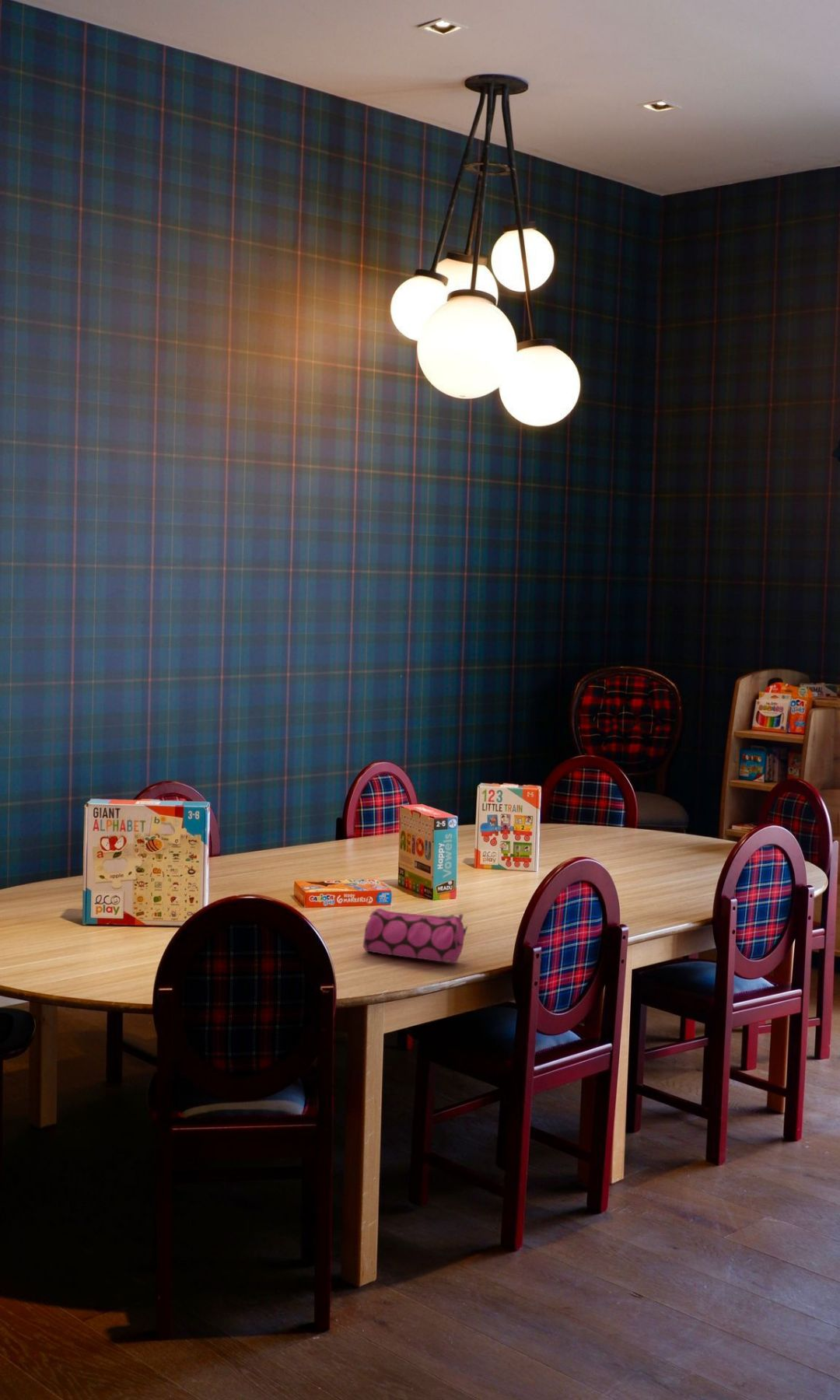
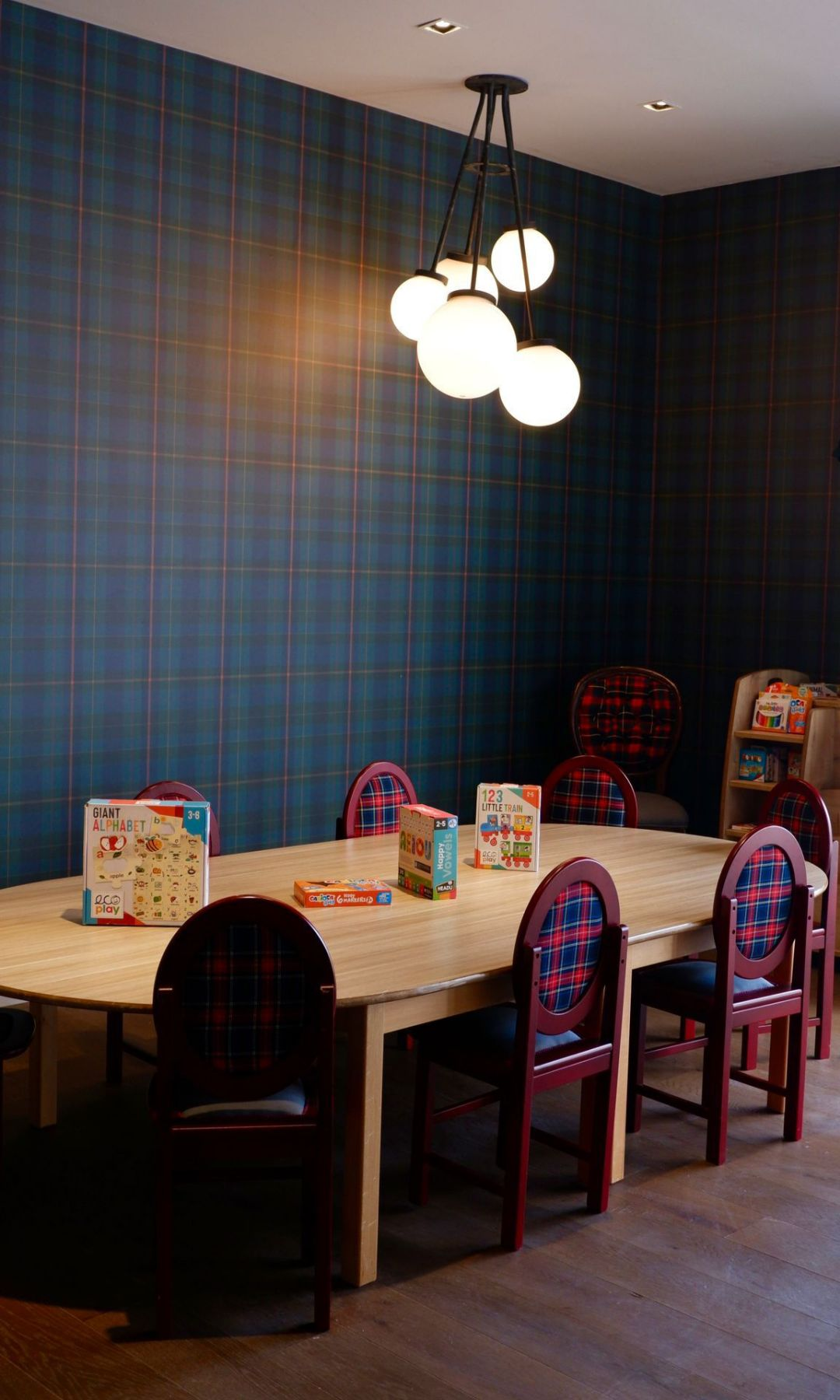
- pencil case [362,908,468,964]
